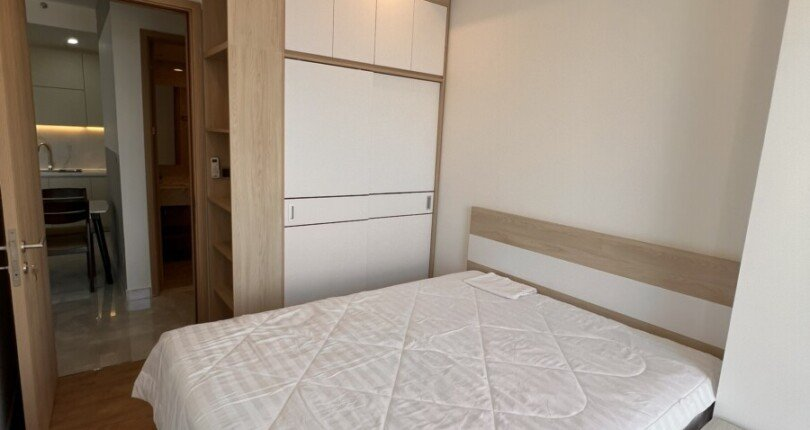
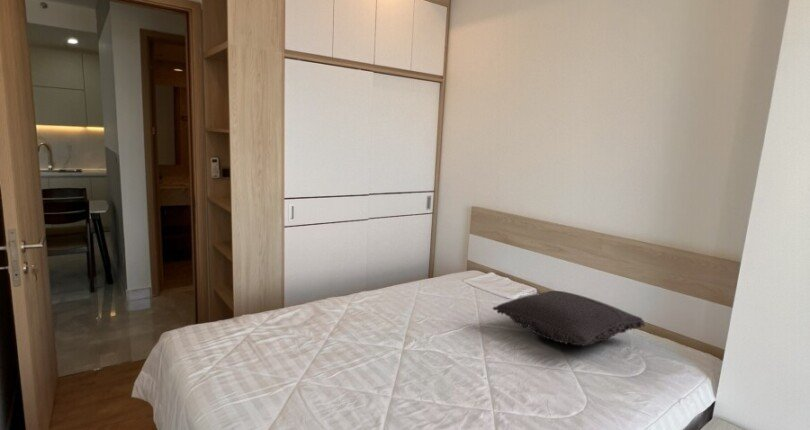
+ pillow [492,290,646,347]
